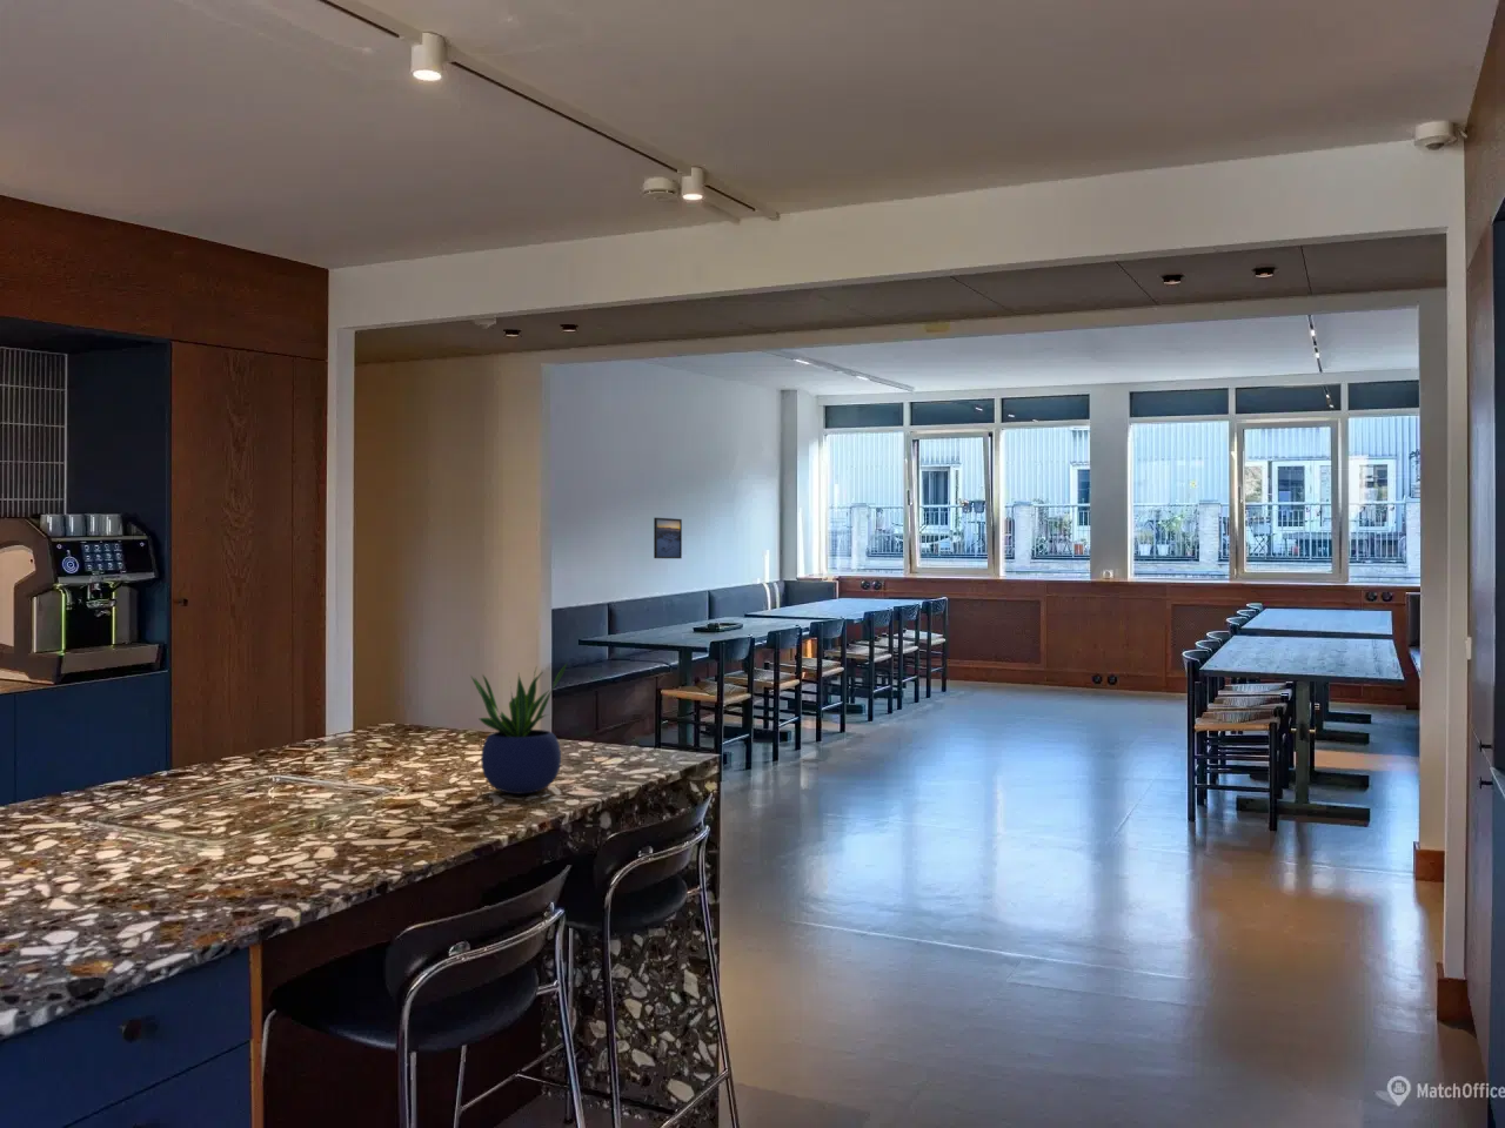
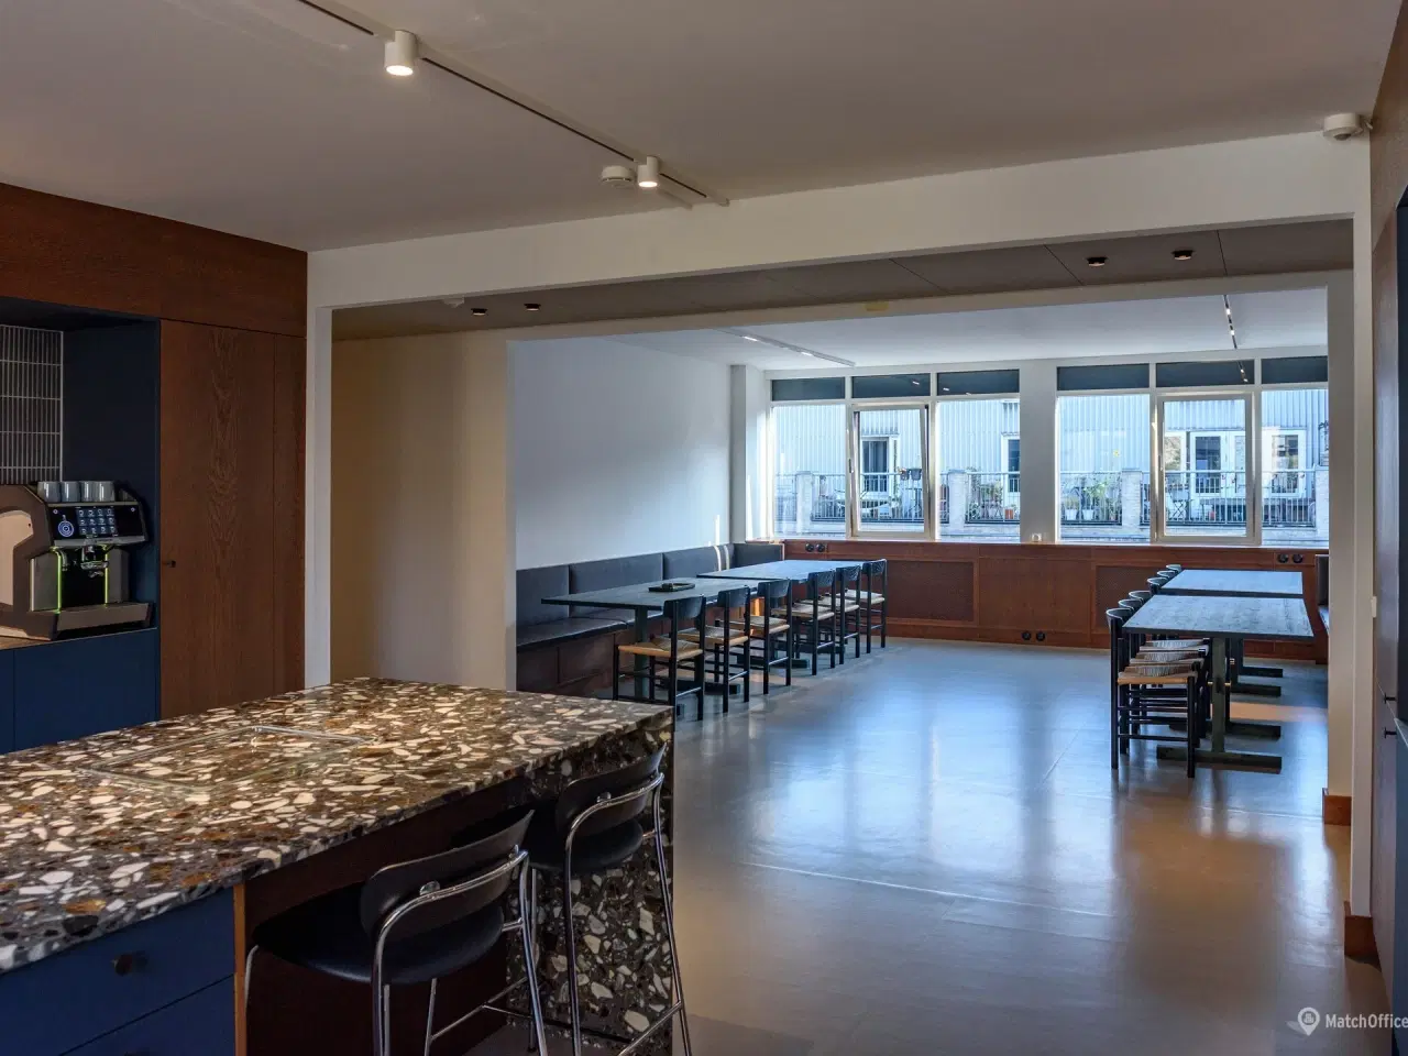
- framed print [653,517,683,559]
- potted plant [469,661,569,795]
